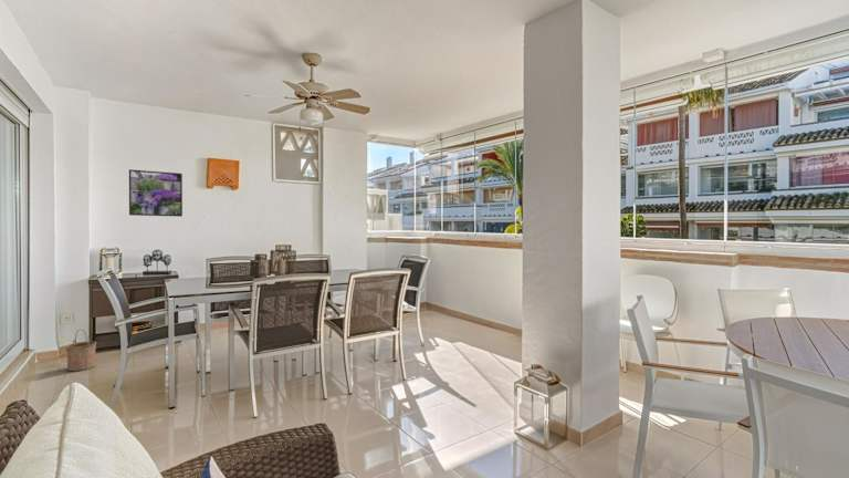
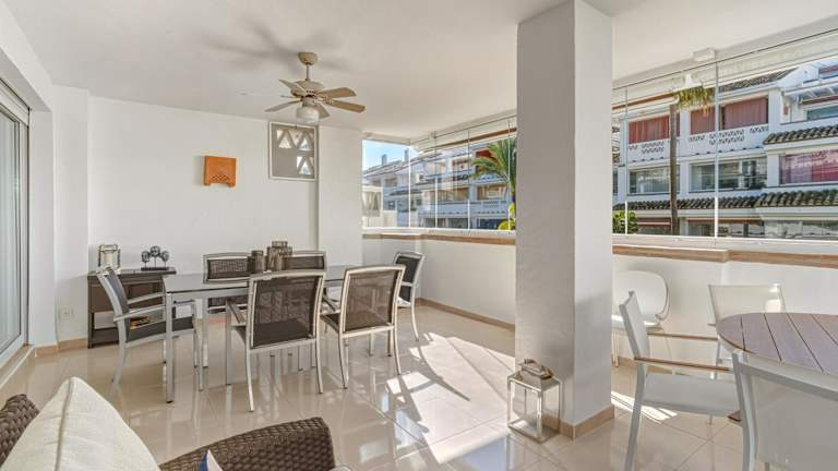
- bucket [64,329,97,372]
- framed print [128,168,184,218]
